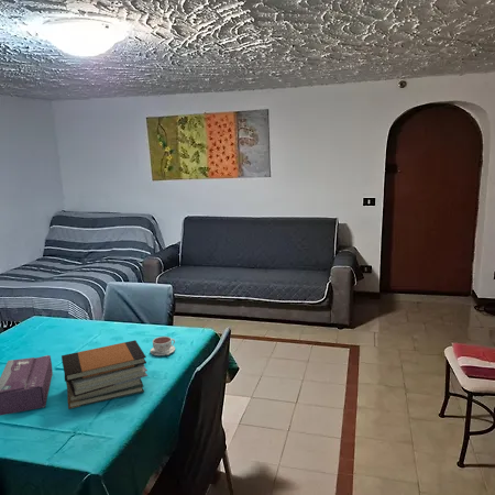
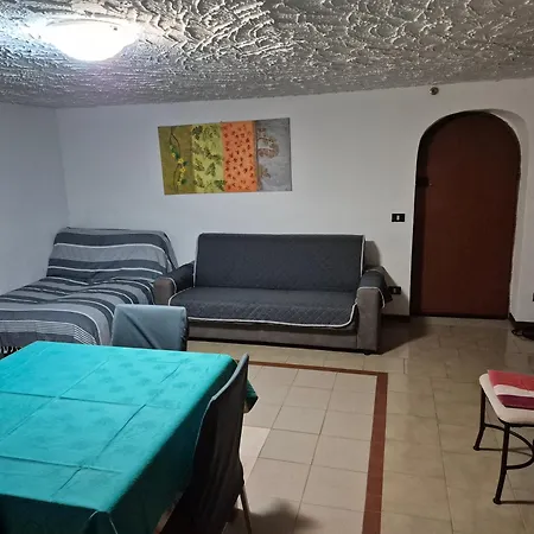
- tissue box [0,354,54,416]
- coffee cup [150,336,176,356]
- book stack [61,340,148,410]
